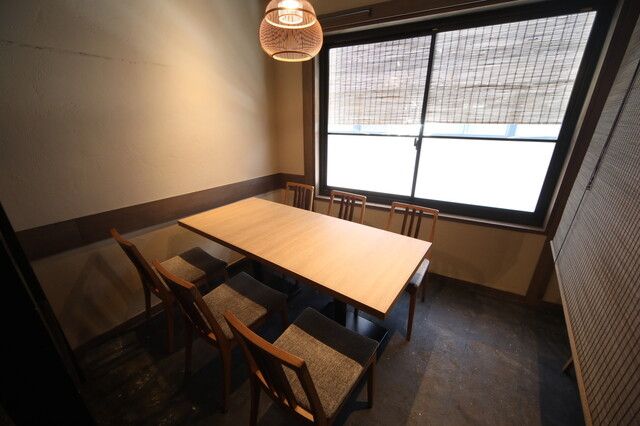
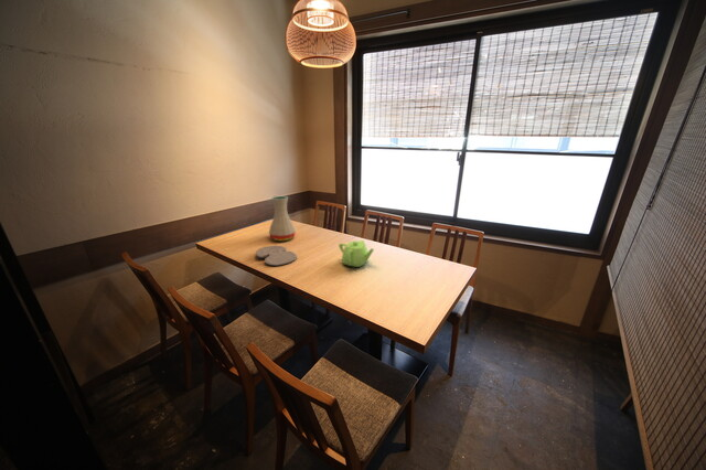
+ paint palette [255,245,298,267]
+ teapot [338,239,375,268]
+ vase [268,195,297,242]
